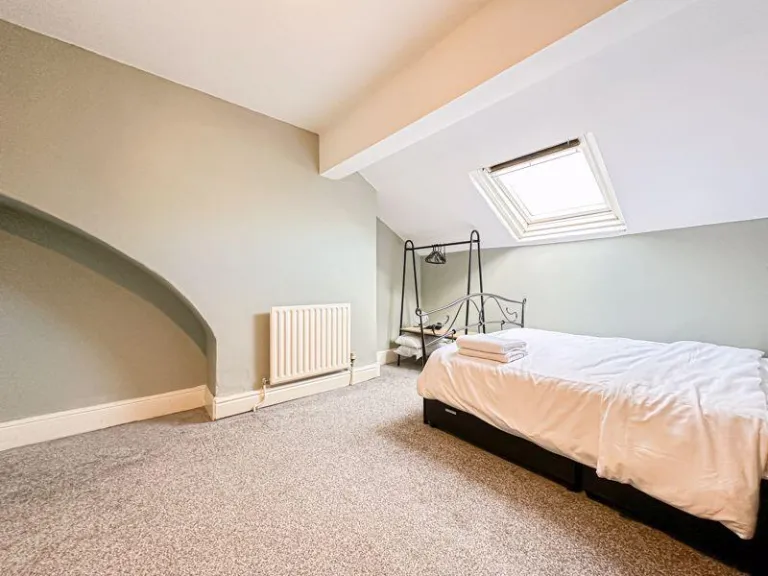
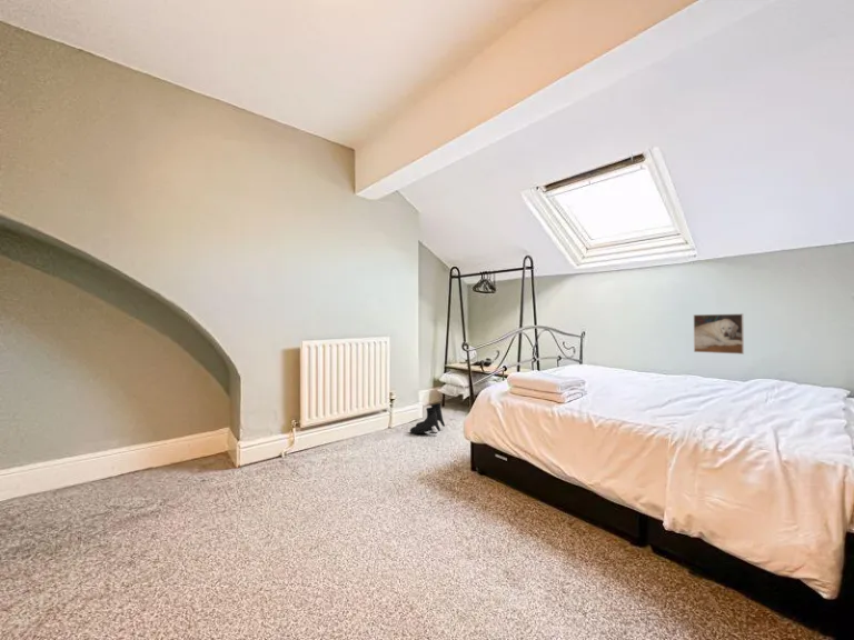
+ boots [409,402,446,434]
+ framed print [693,312,745,356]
